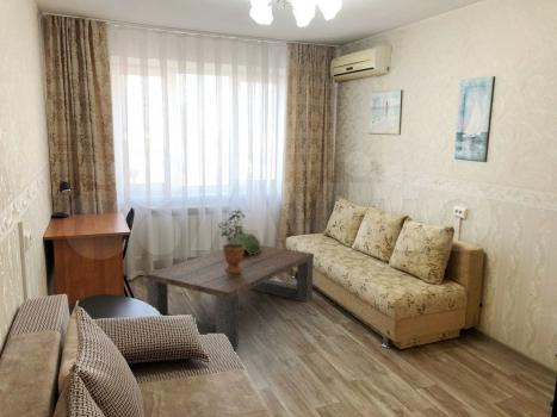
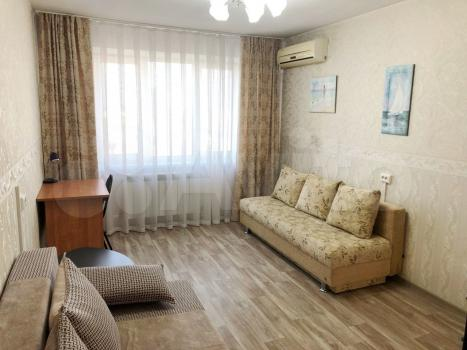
- decorative container [227,232,261,255]
- coffee table [146,244,315,350]
- potted plant [217,208,246,273]
